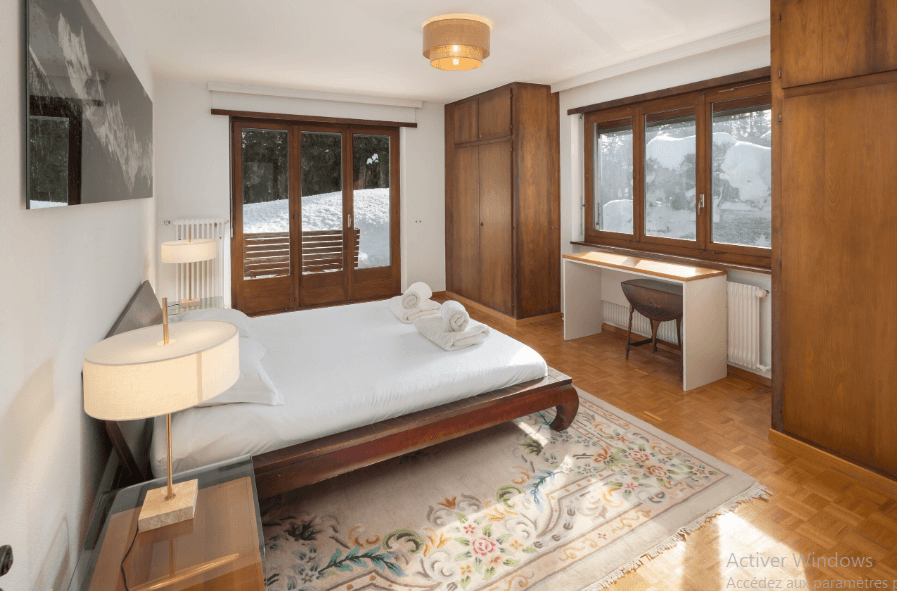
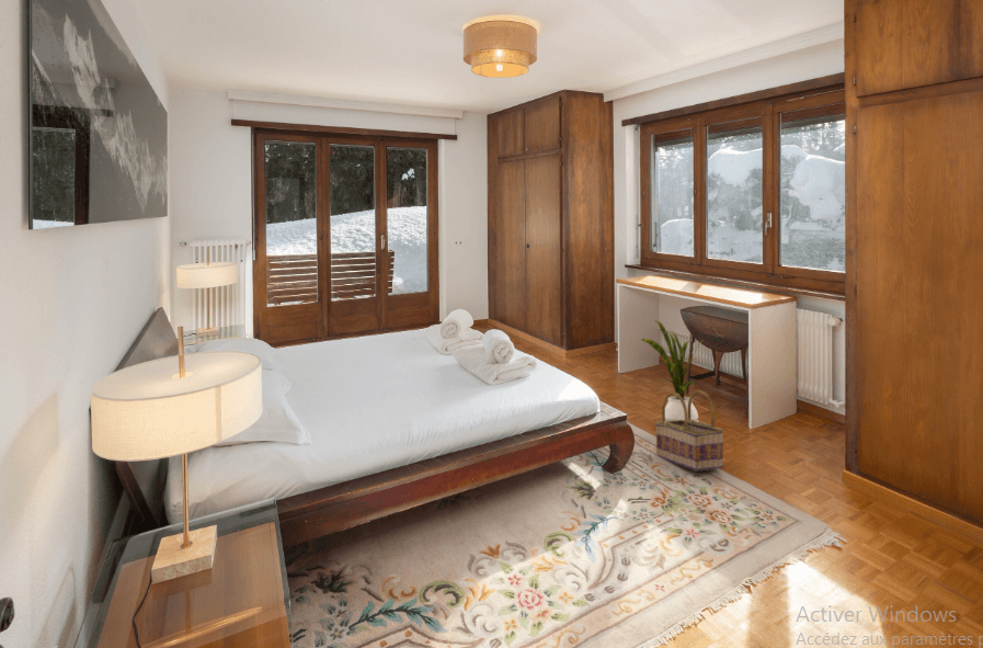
+ basket [654,389,725,473]
+ house plant [639,319,705,422]
